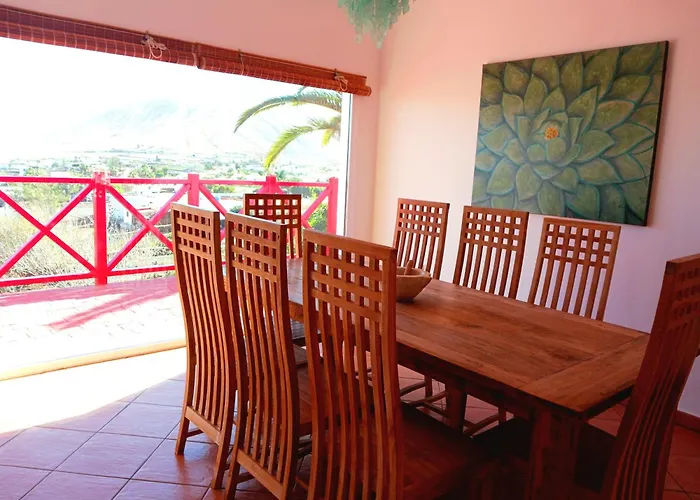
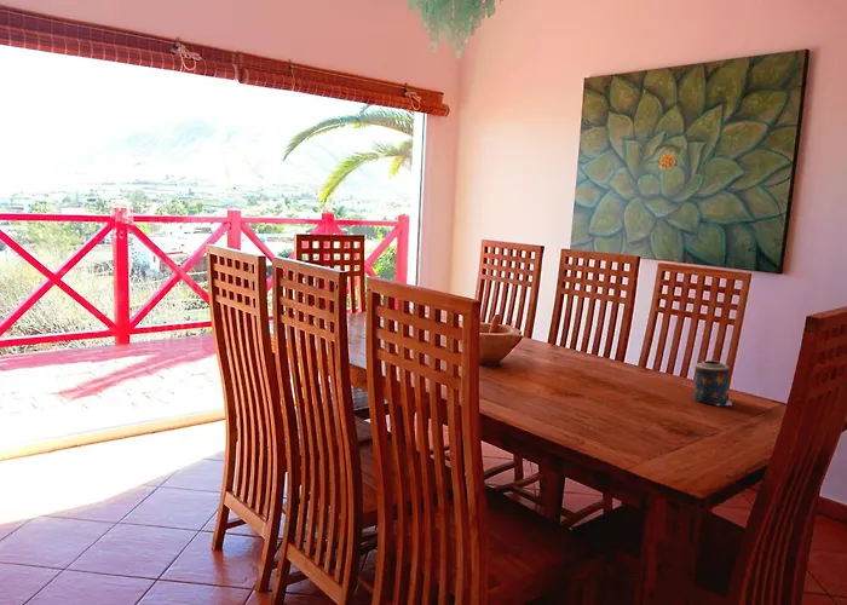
+ candle [692,359,733,407]
